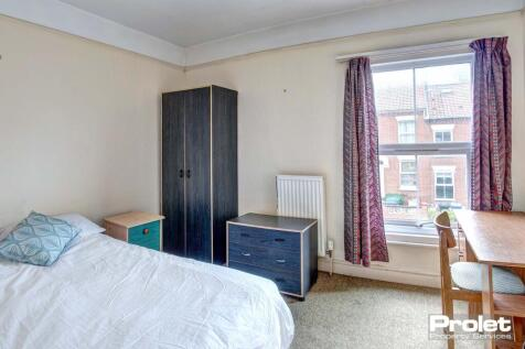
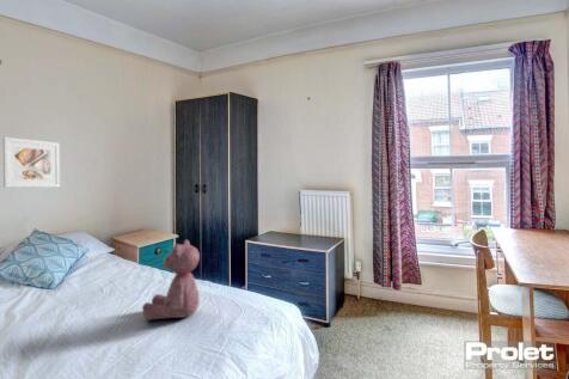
+ teddy bear [141,238,201,322]
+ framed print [2,136,61,189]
